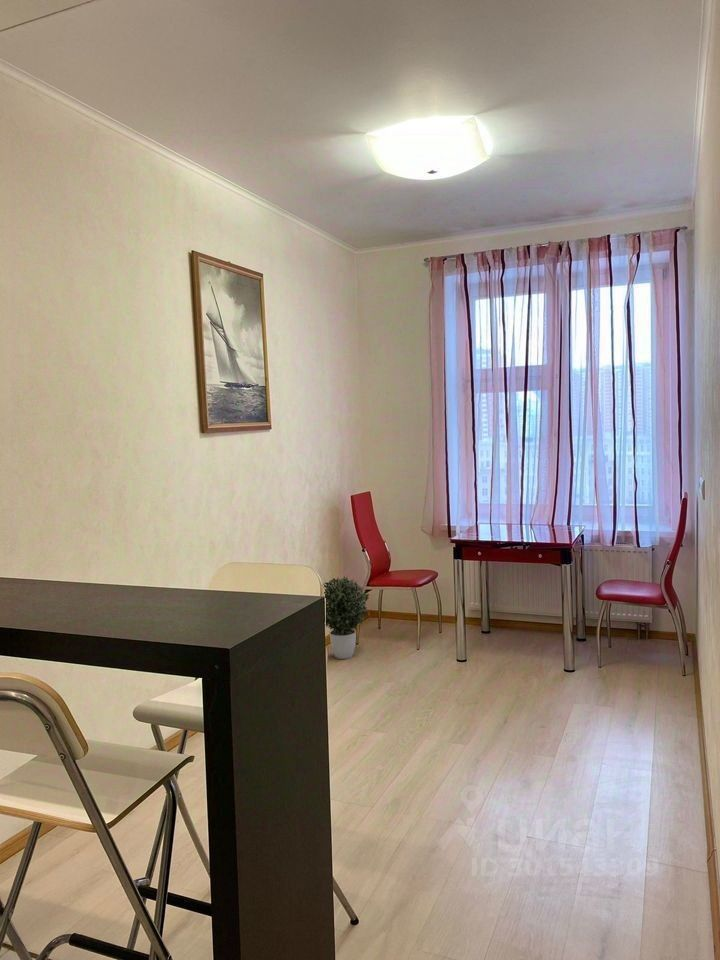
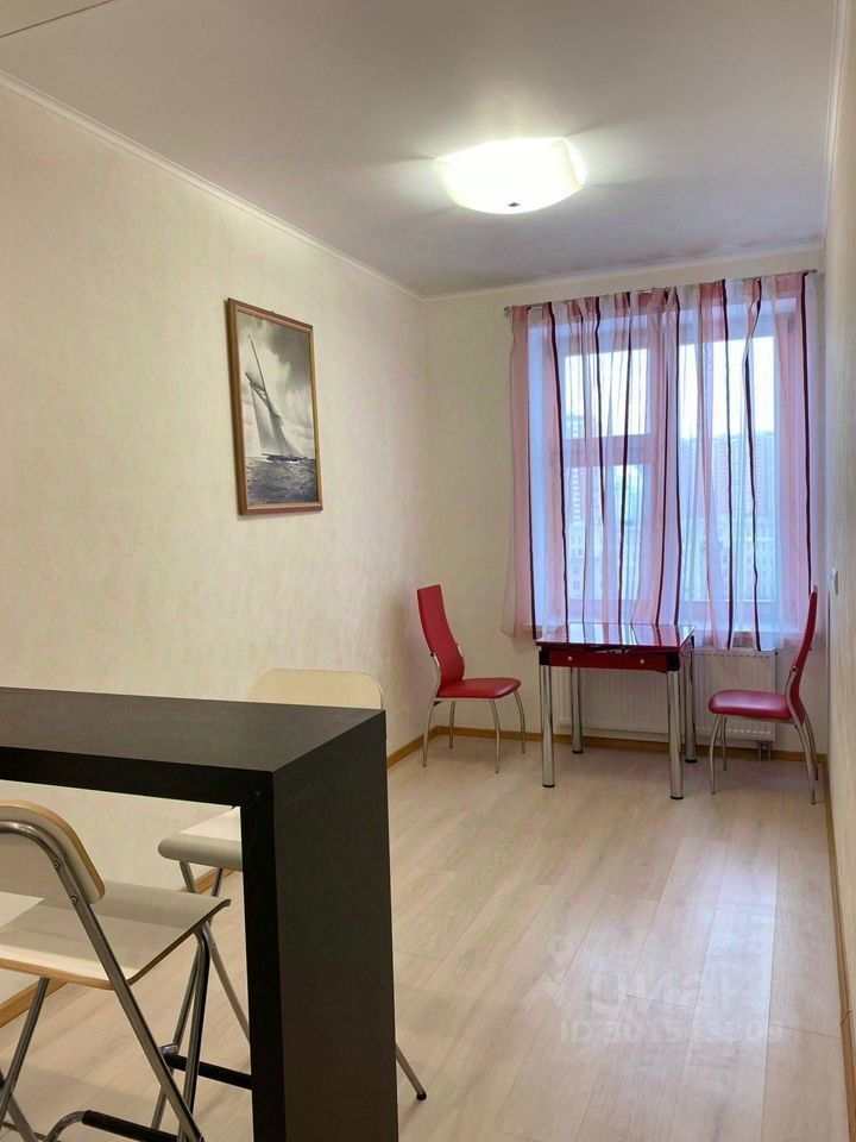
- potted plant [323,575,370,660]
